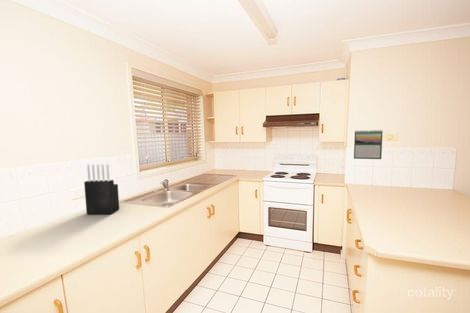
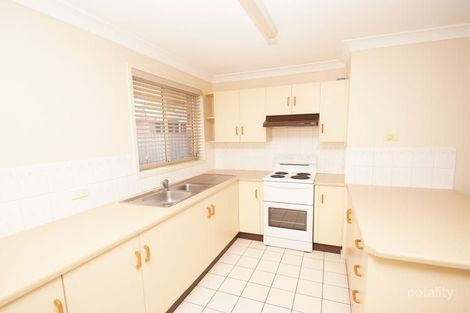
- knife block [83,163,120,215]
- calendar [353,129,384,160]
